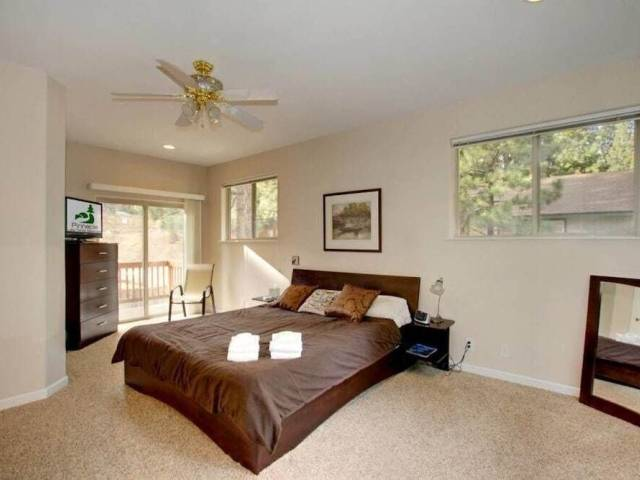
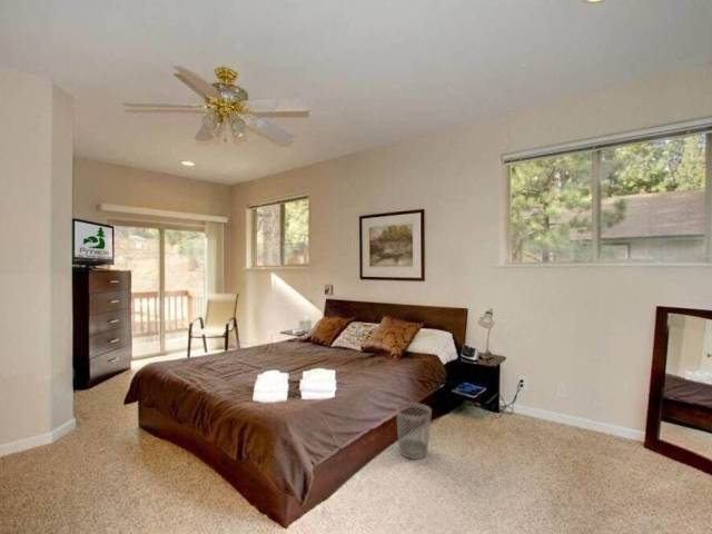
+ wastebasket [395,402,433,461]
